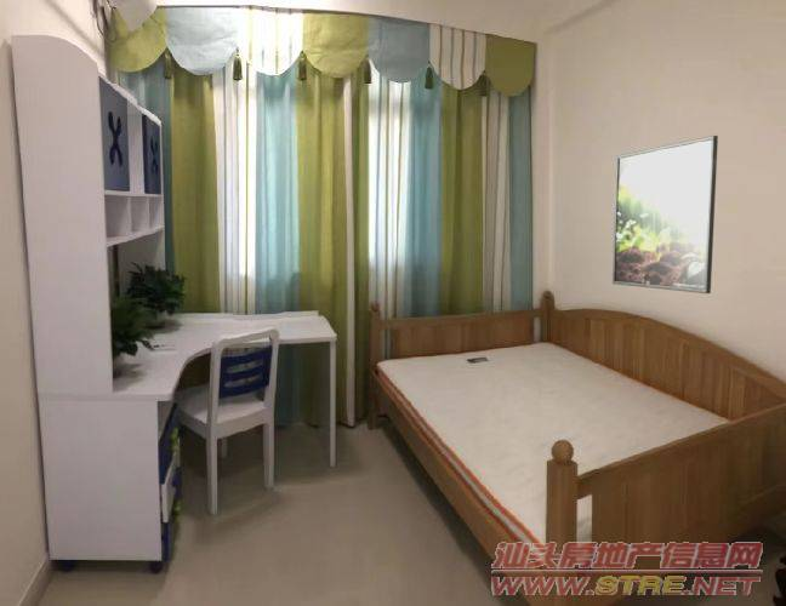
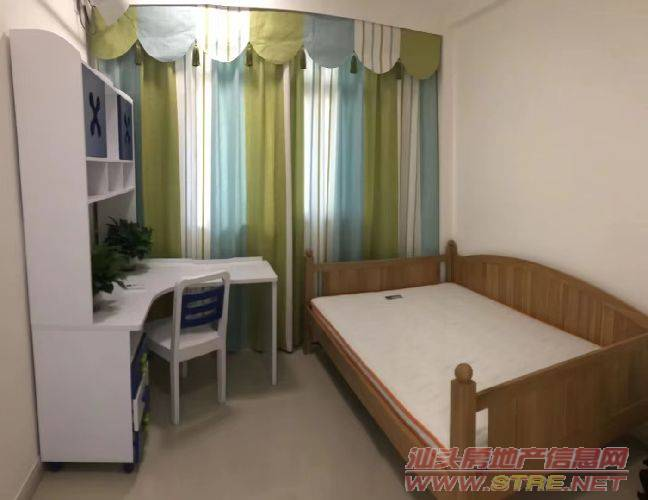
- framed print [611,135,719,295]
